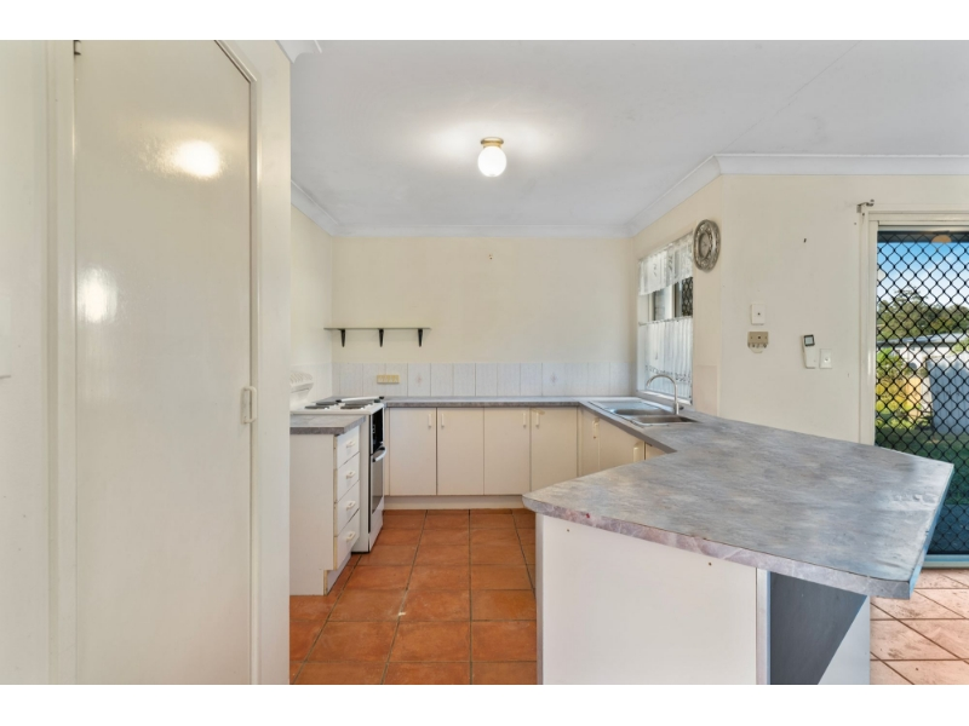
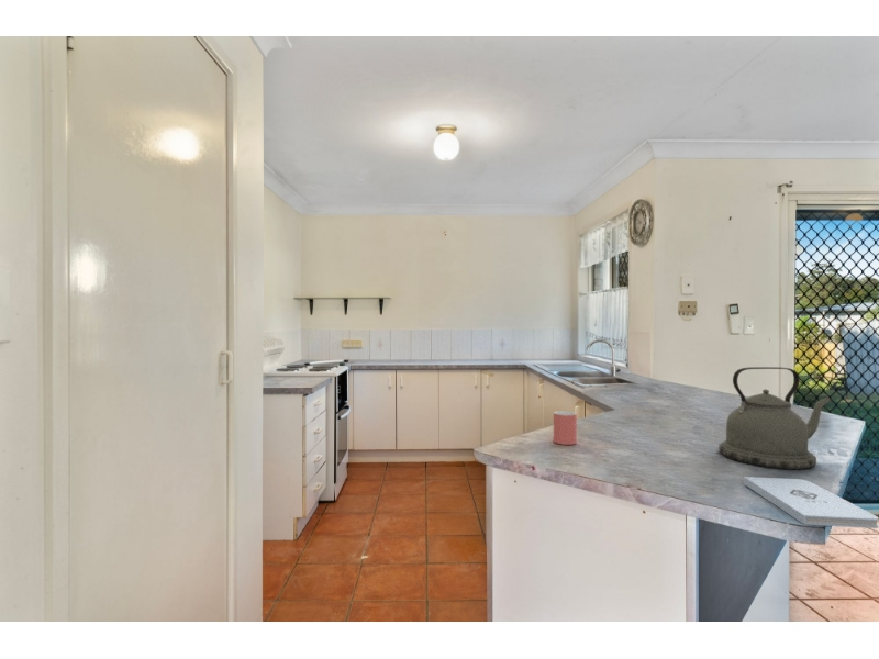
+ cup [553,410,578,446]
+ notepad [743,476,879,529]
+ kettle [717,366,832,470]
